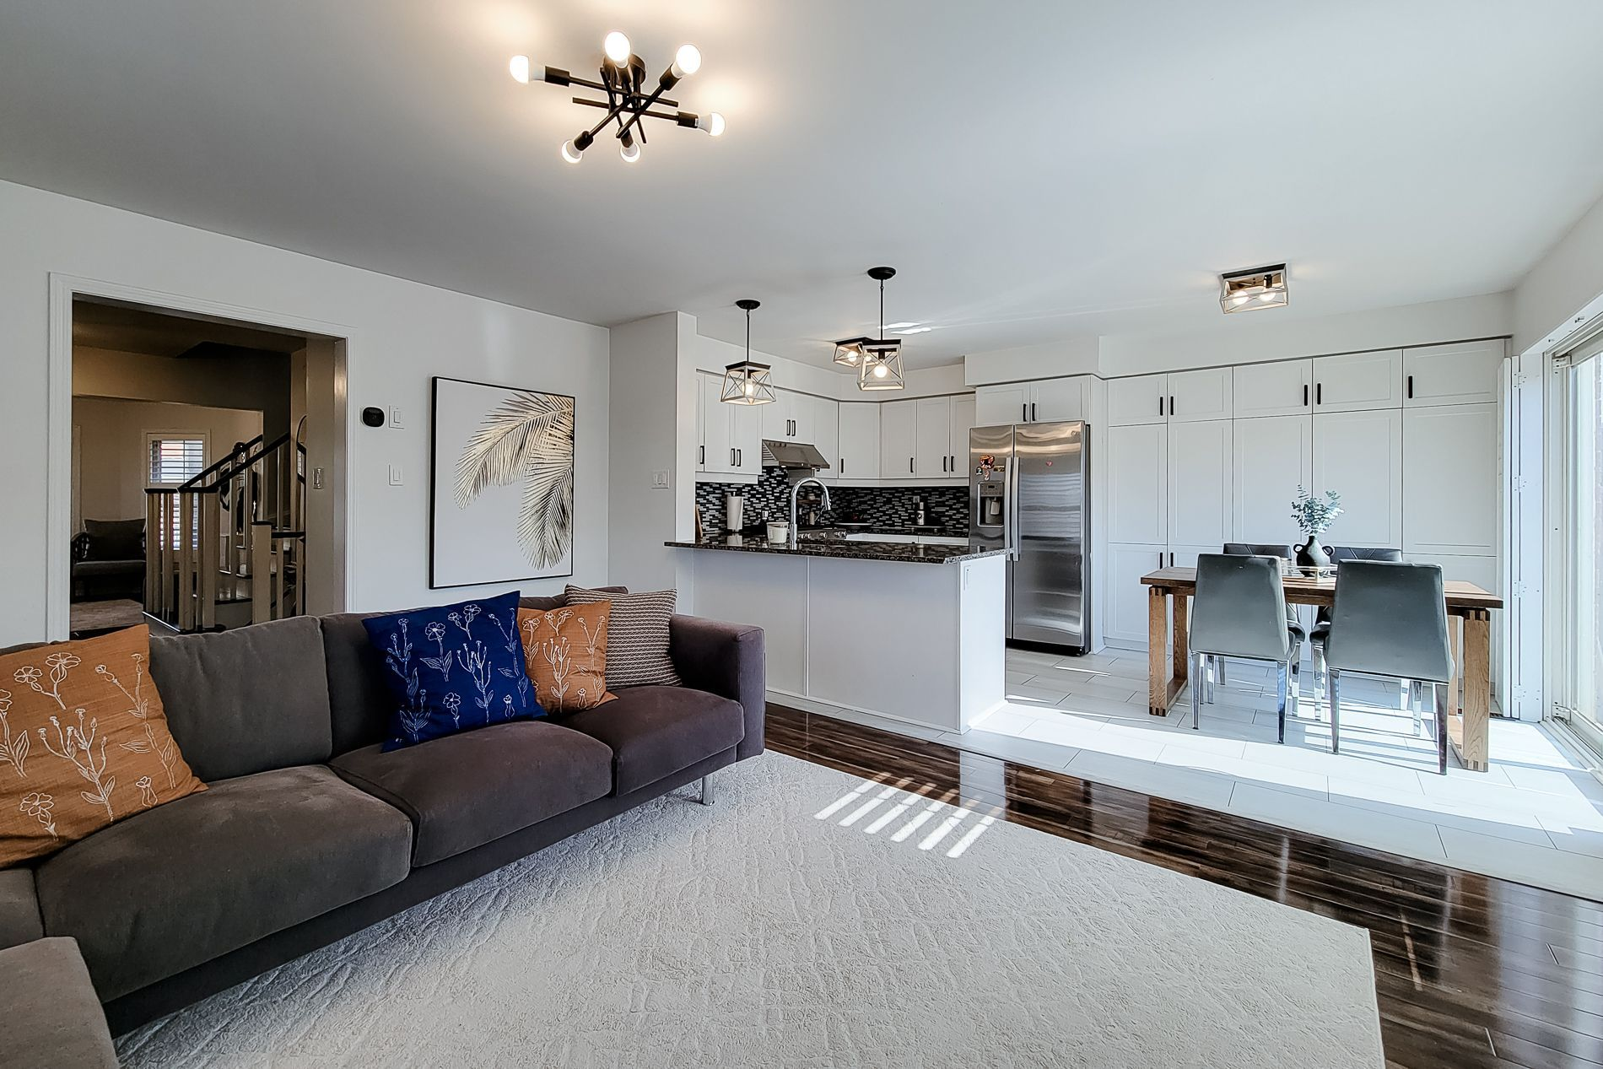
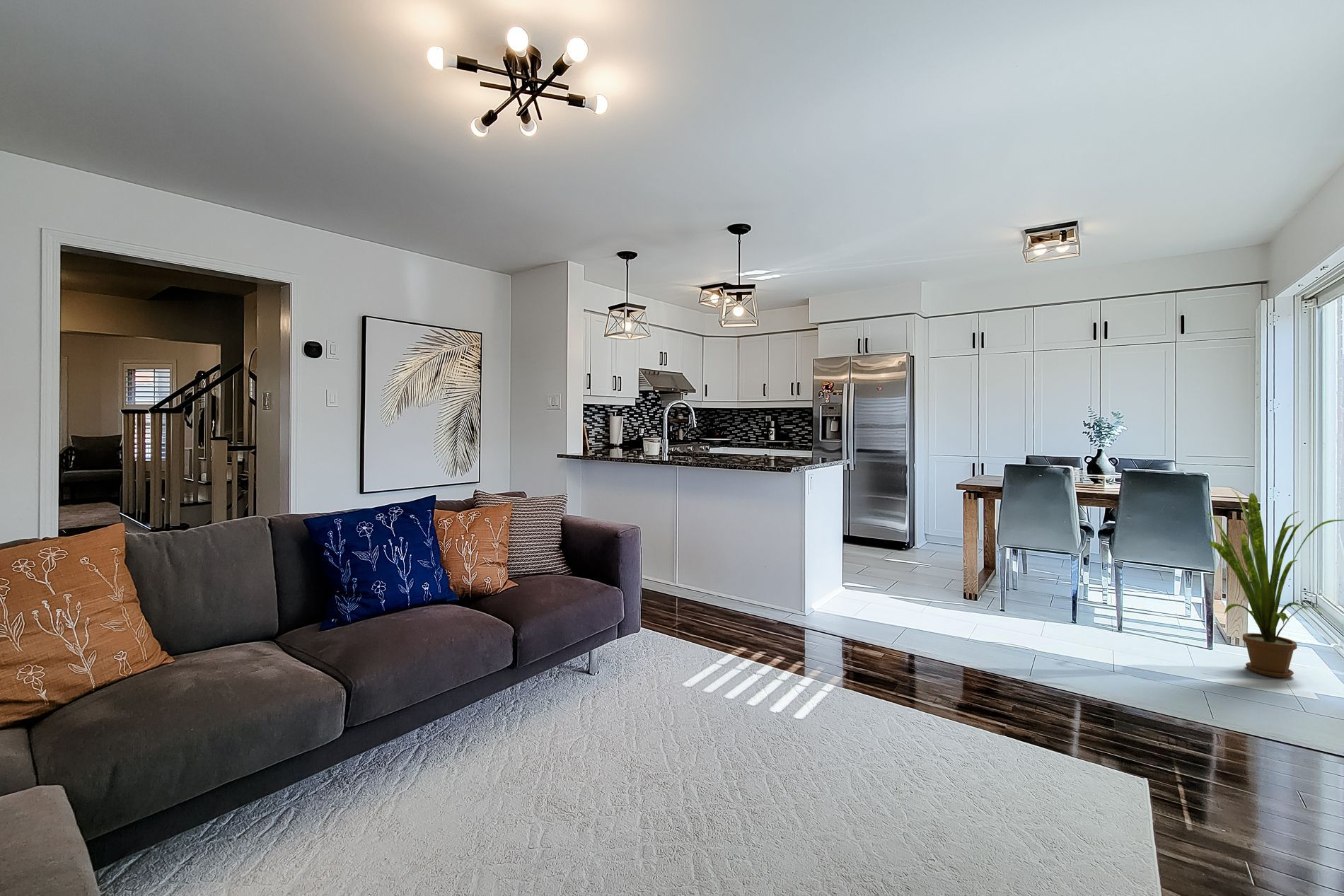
+ house plant [1203,488,1344,678]
